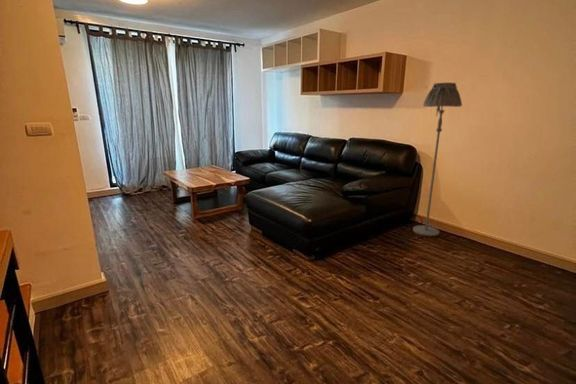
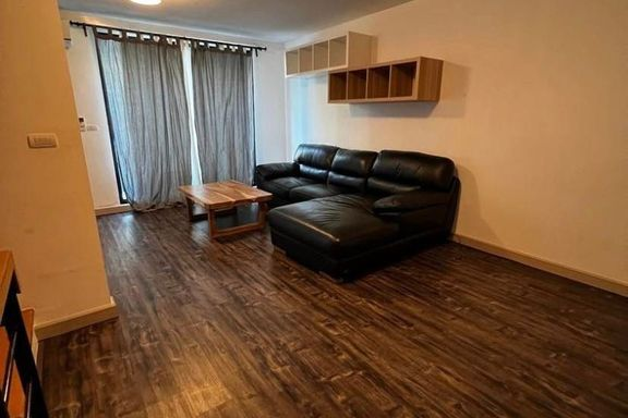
- floor lamp [412,82,463,237]
